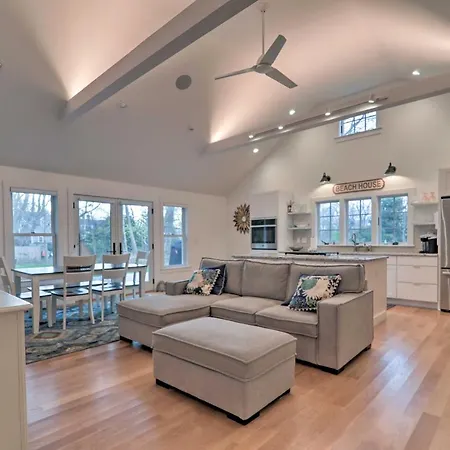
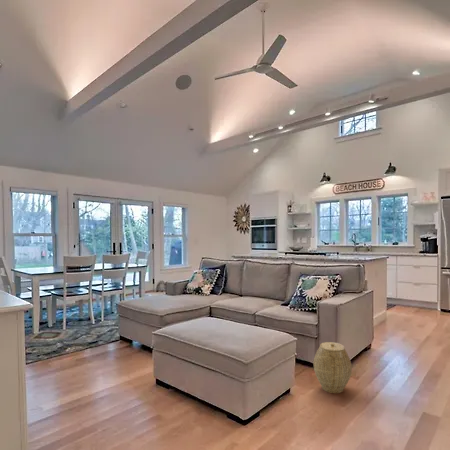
+ woven basket [313,341,353,394]
